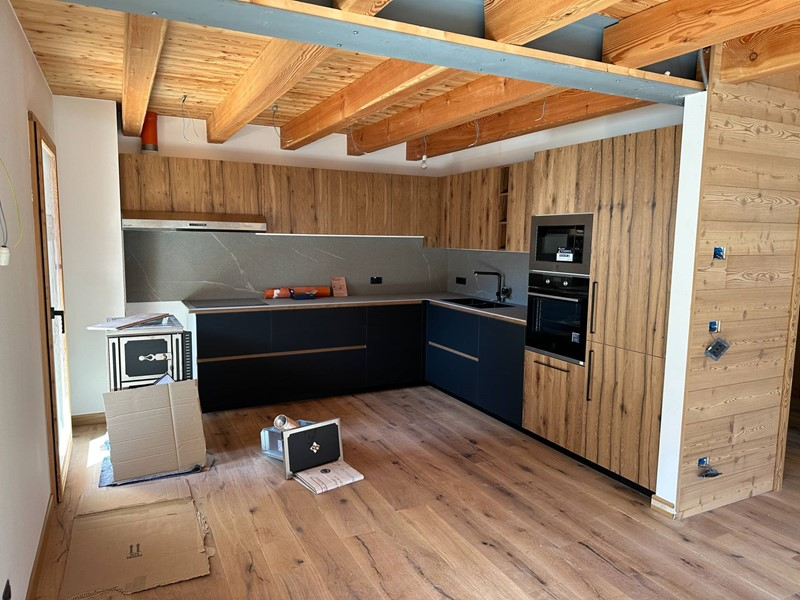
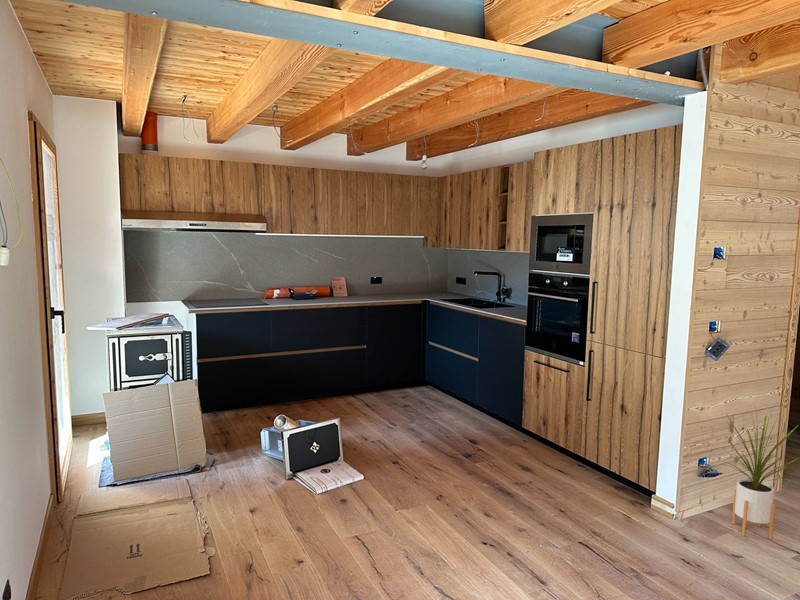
+ house plant [722,406,800,540]
